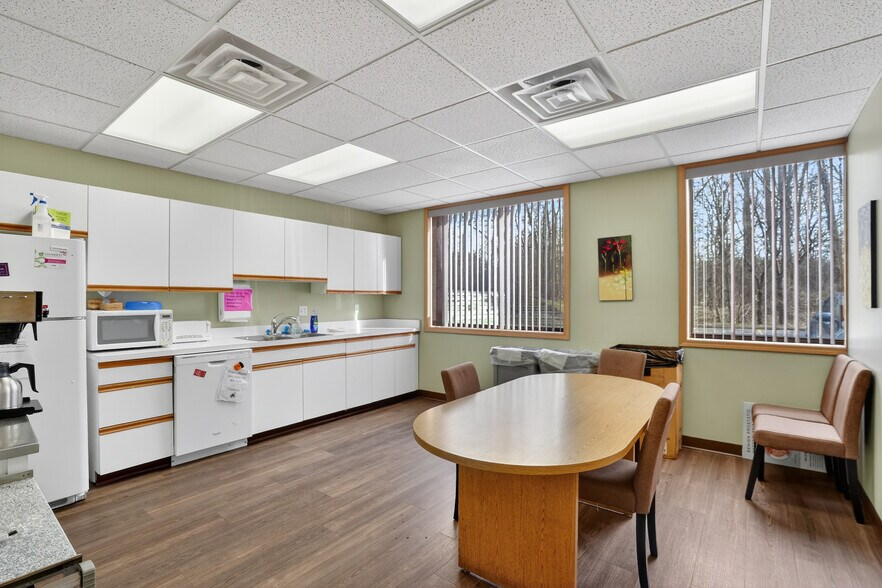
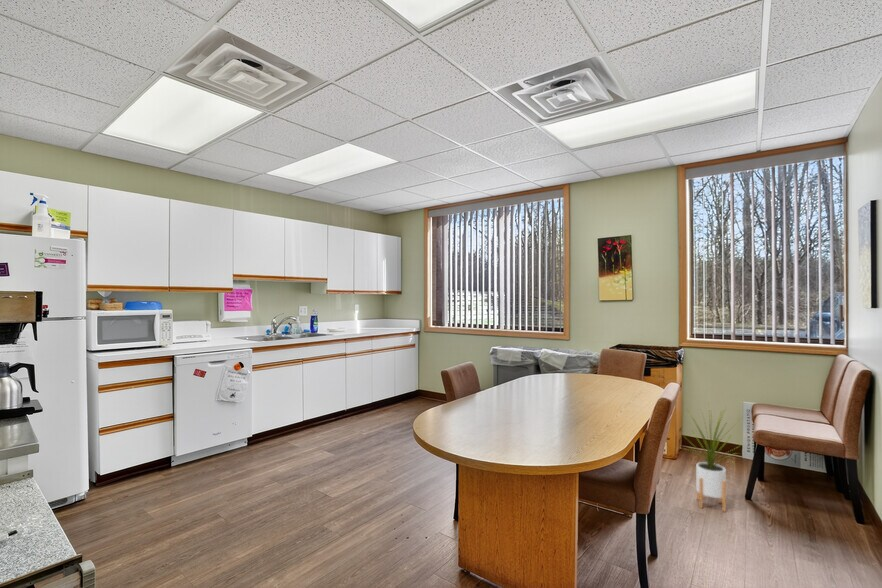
+ house plant [680,402,742,513]
